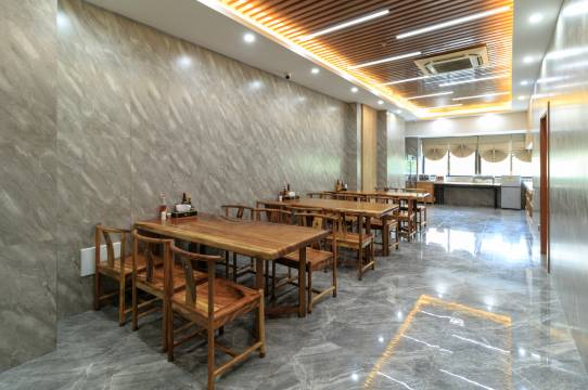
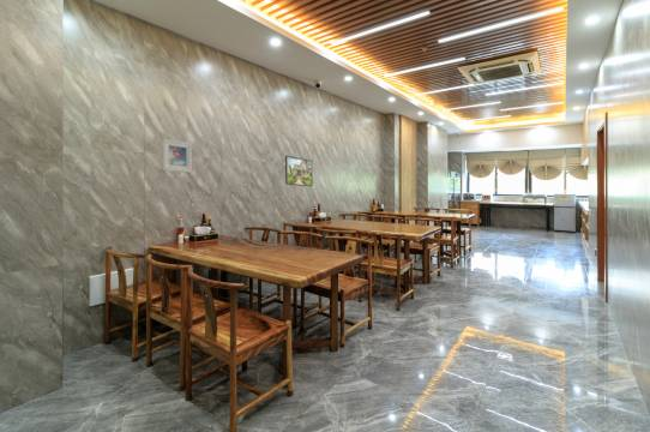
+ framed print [162,138,193,174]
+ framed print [284,155,314,187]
